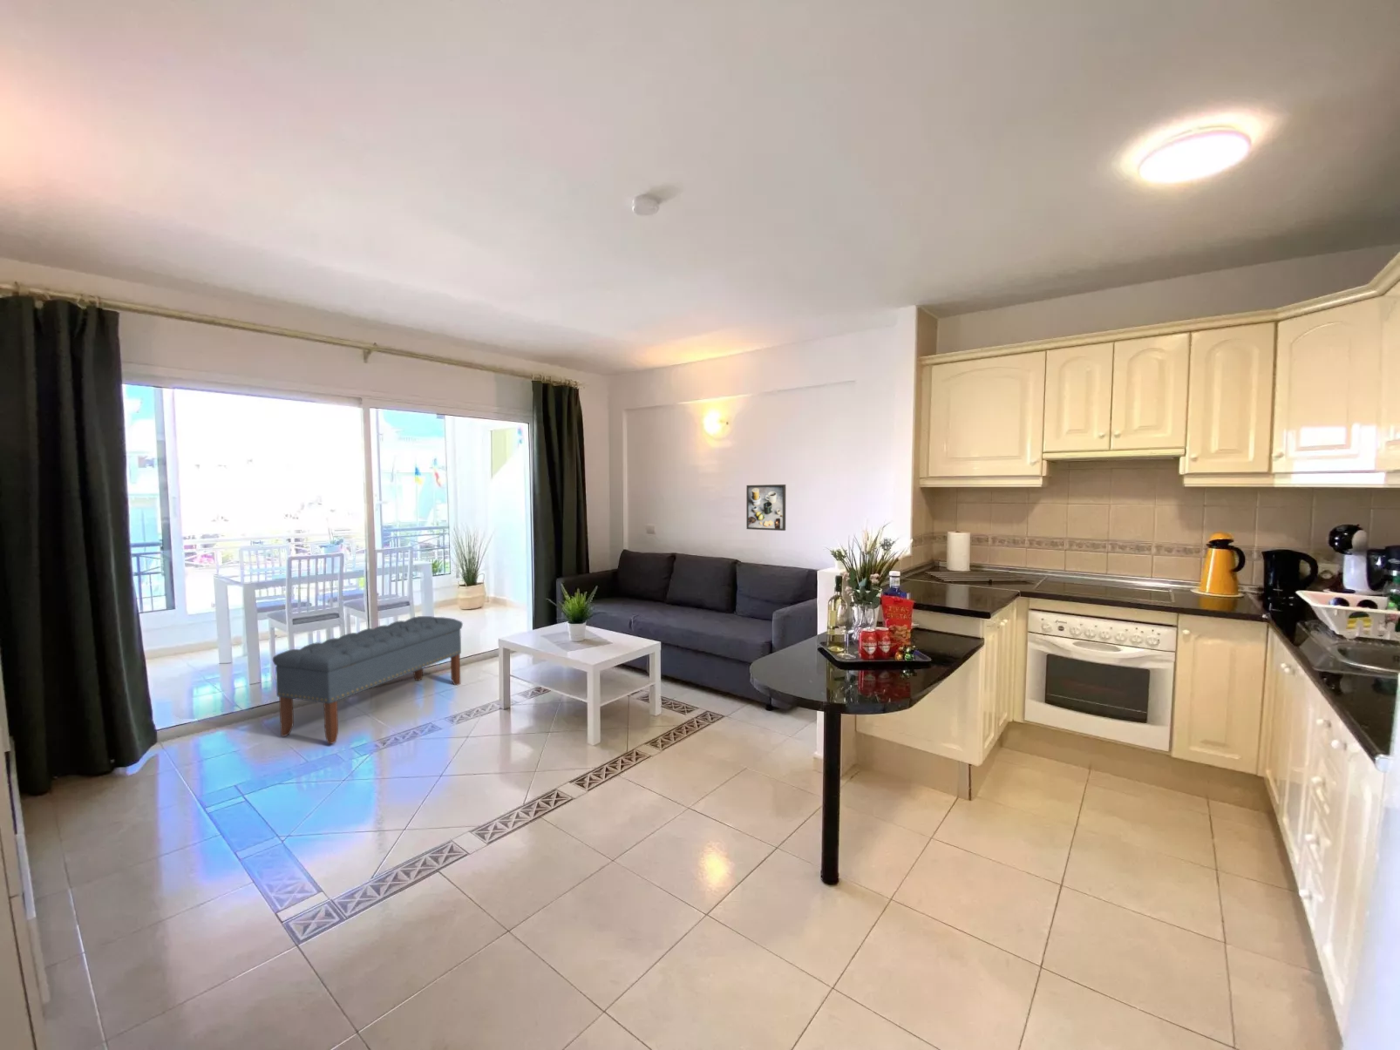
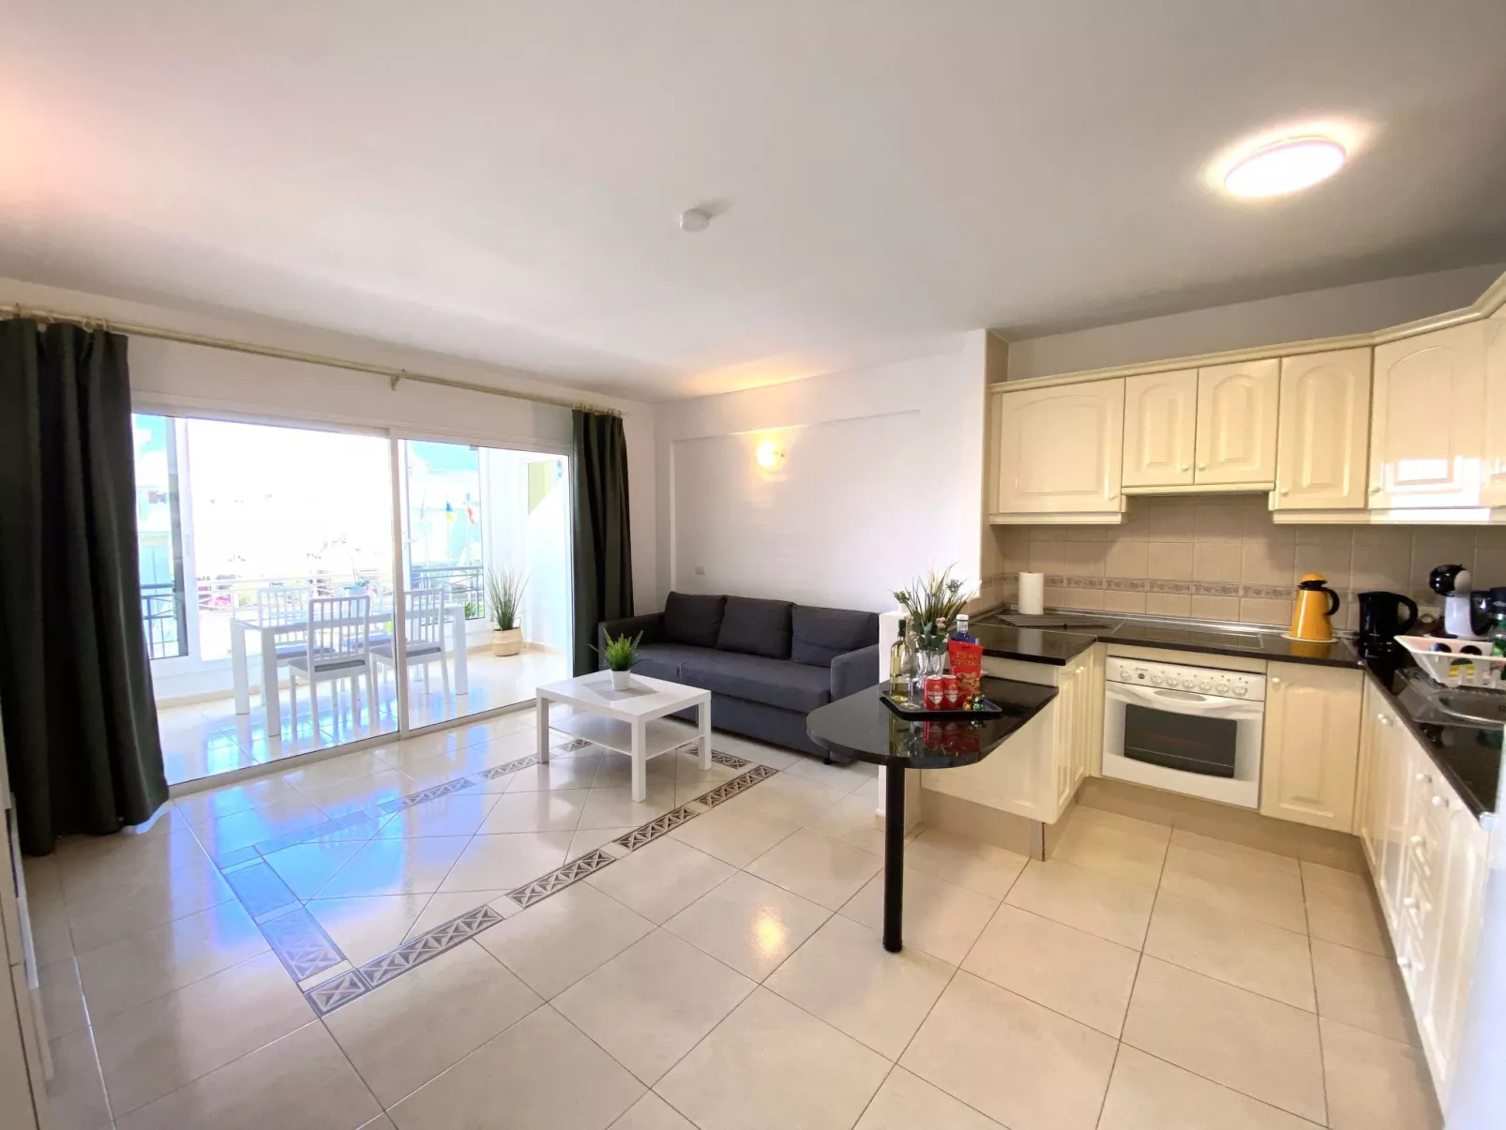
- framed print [746,483,787,532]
- bench [272,615,463,744]
